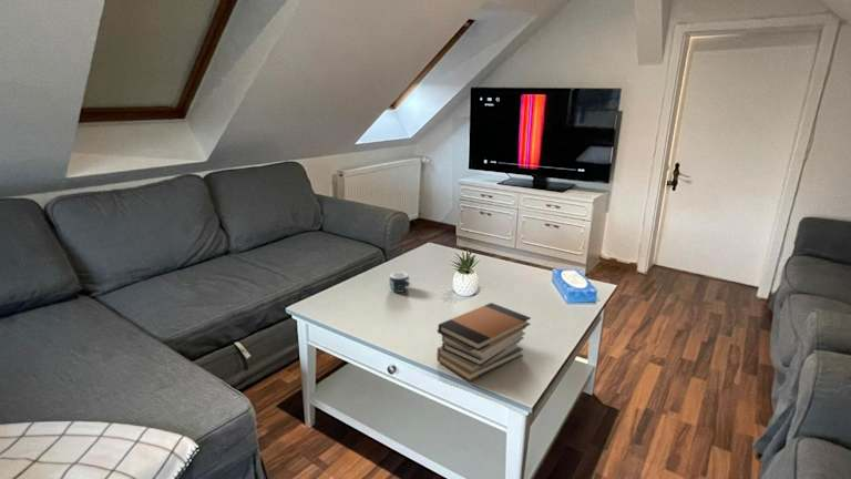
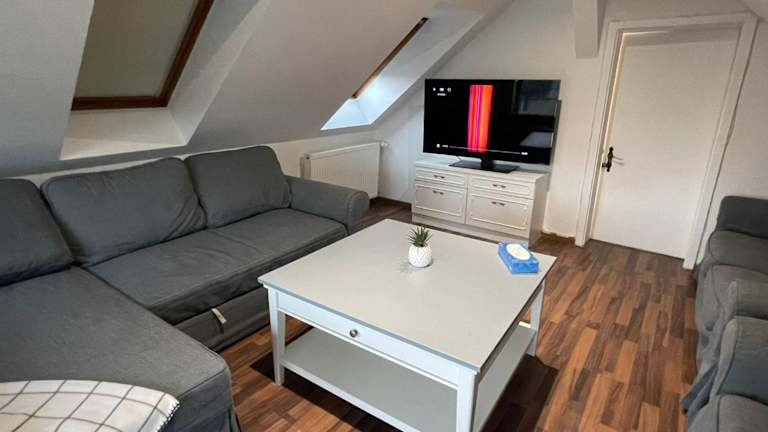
- mug [388,271,412,294]
- book stack [435,302,532,381]
